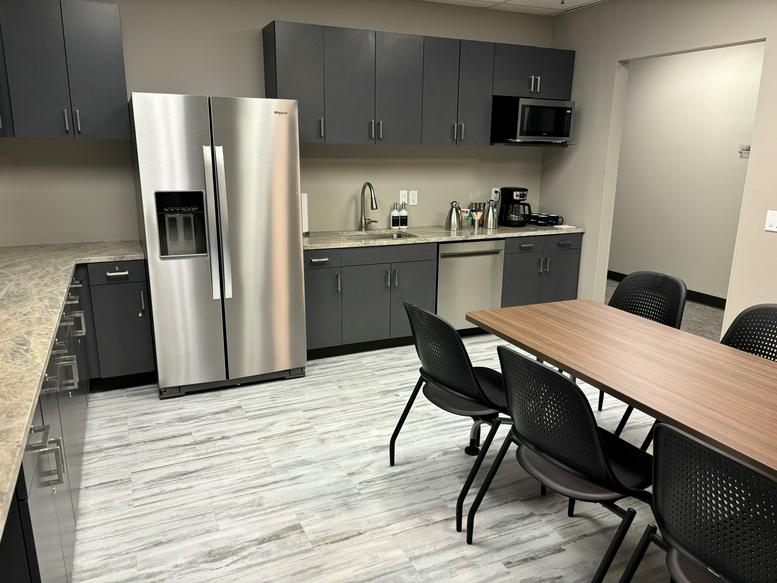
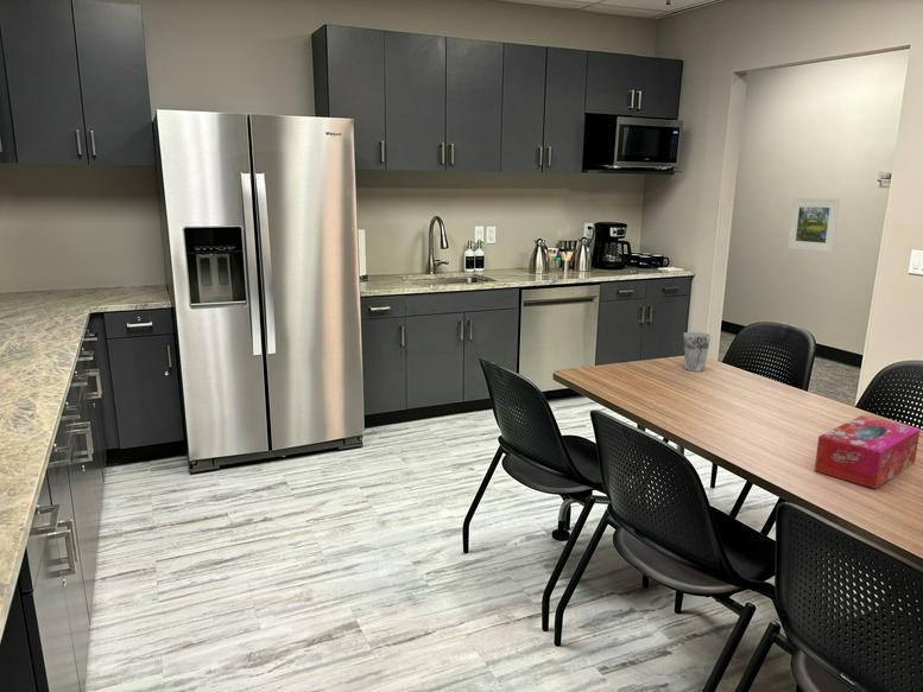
+ cup [683,331,712,373]
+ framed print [786,197,841,253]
+ tissue box [814,414,922,490]
